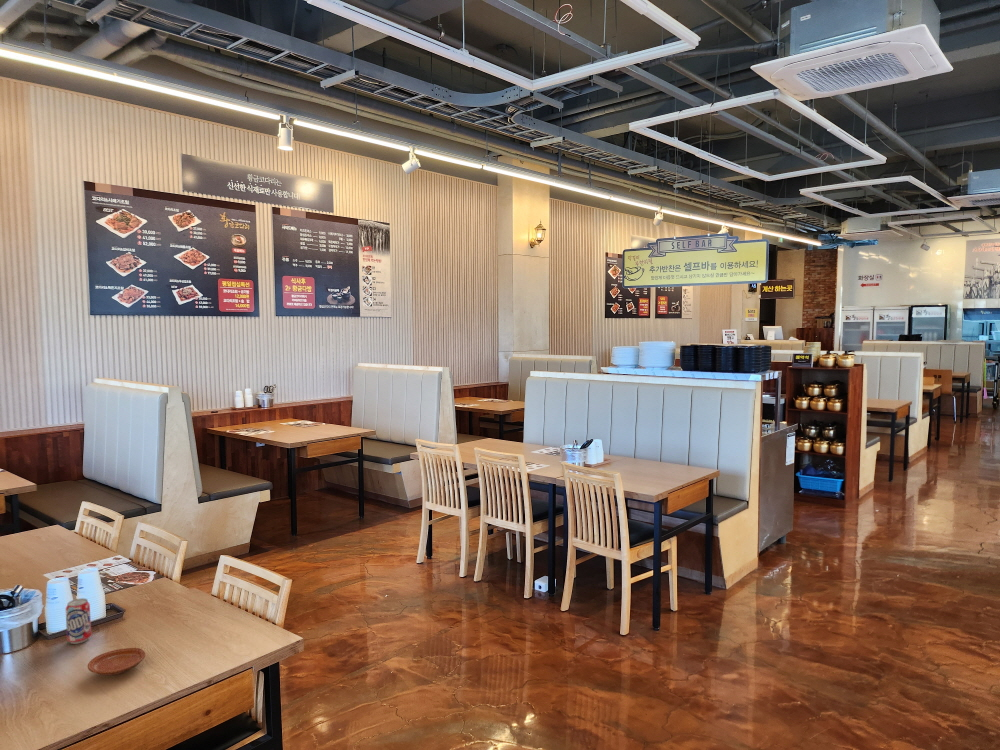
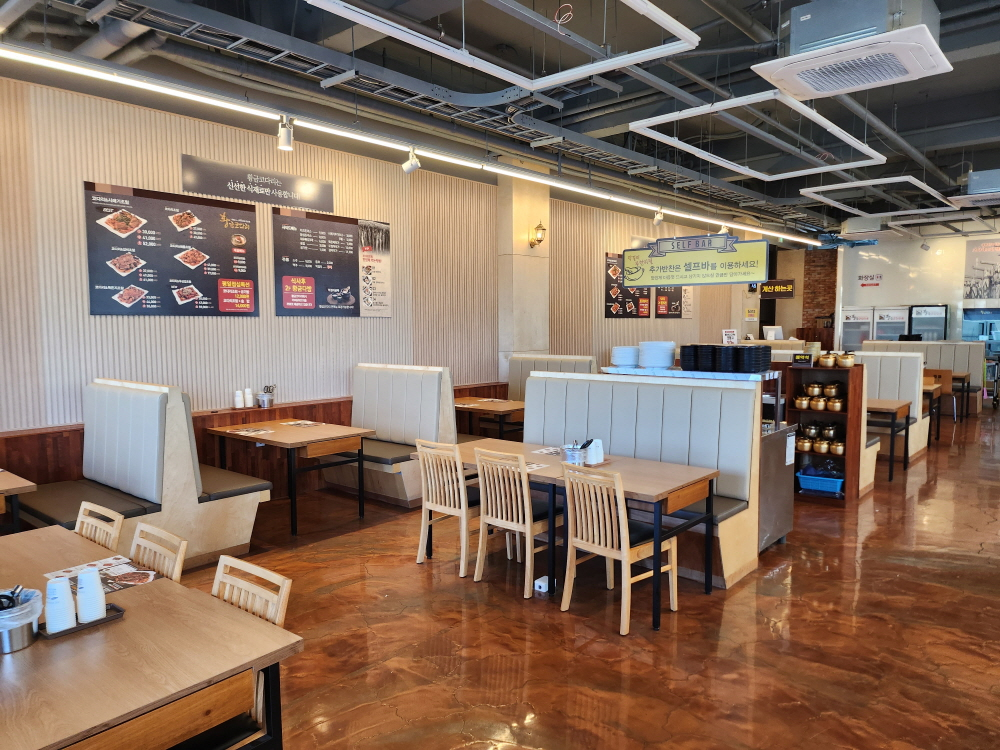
- plate [87,647,146,676]
- beverage can [65,597,92,645]
